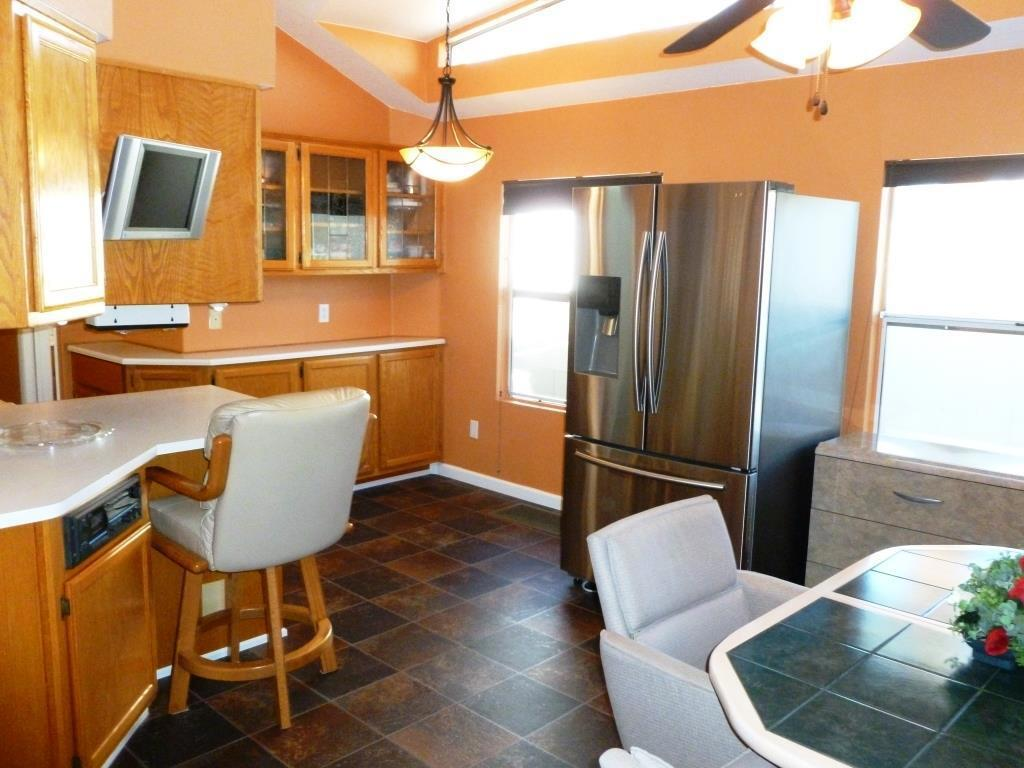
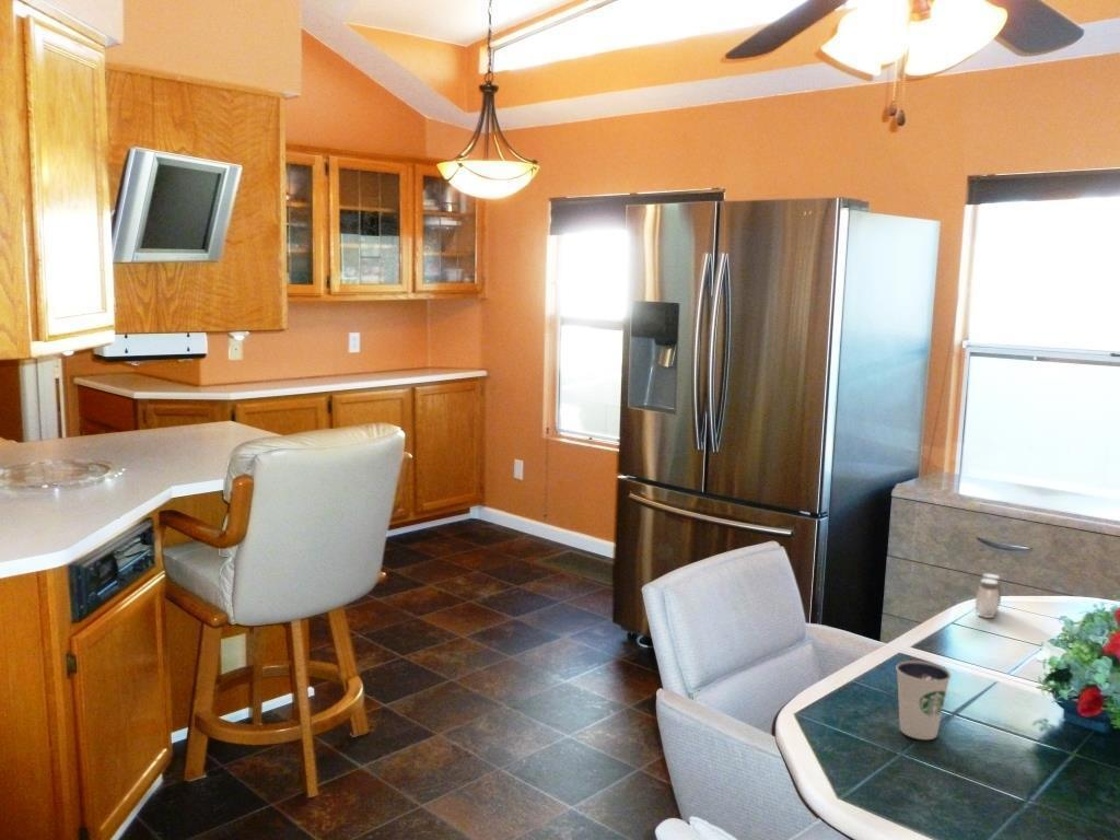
+ dixie cup [895,660,952,740]
+ salt and pepper shaker [975,572,1002,619]
